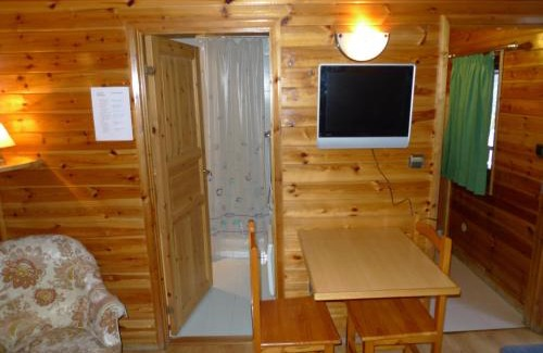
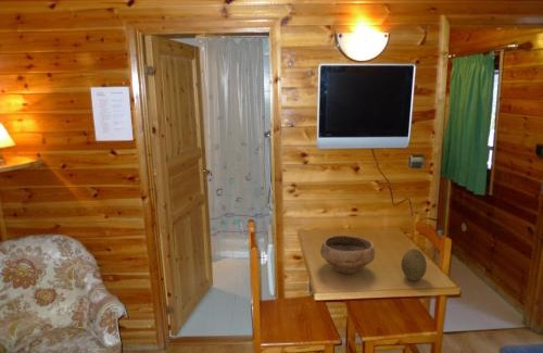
+ fruit [400,248,428,281]
+ bowl [319,235,376,275]
